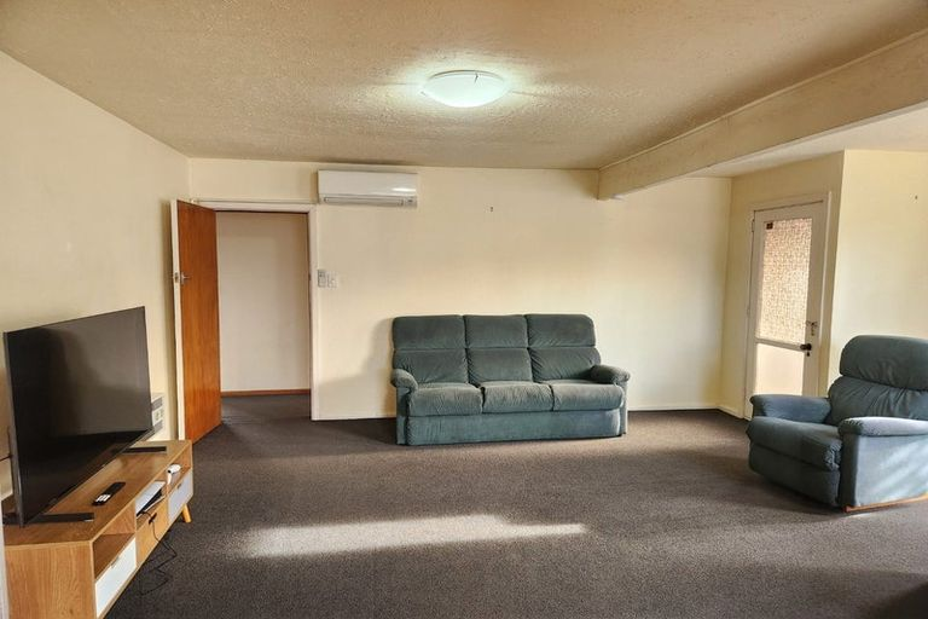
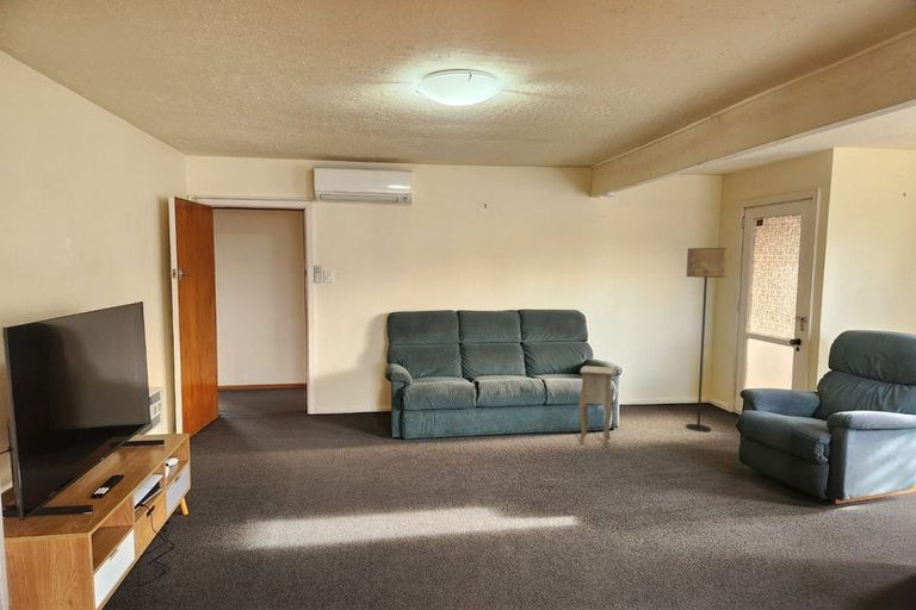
+ side table [577,365,623,449]
+ floor lamp [685,247,729,432]
